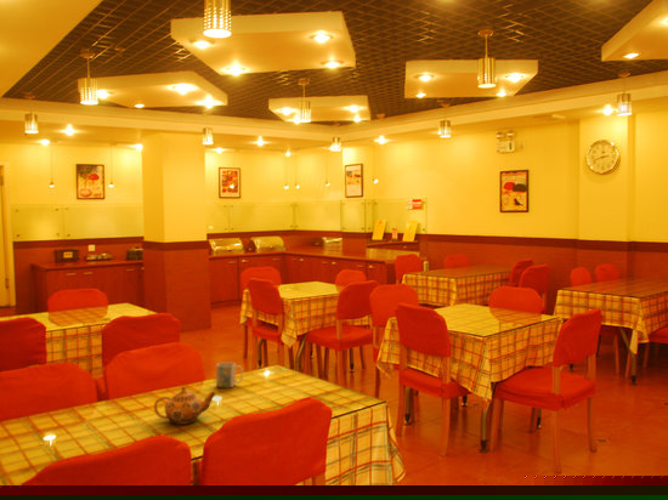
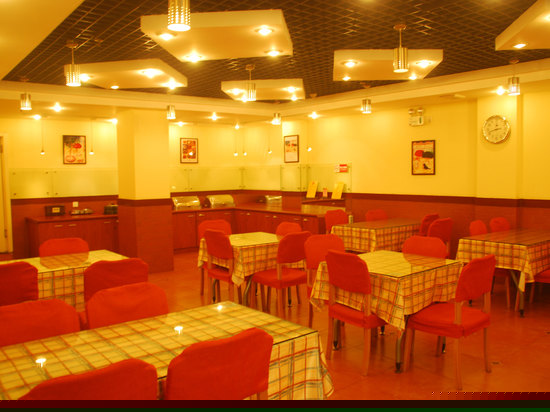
- mug [215,360,244,390]
- teapot [153,386,216,426]
